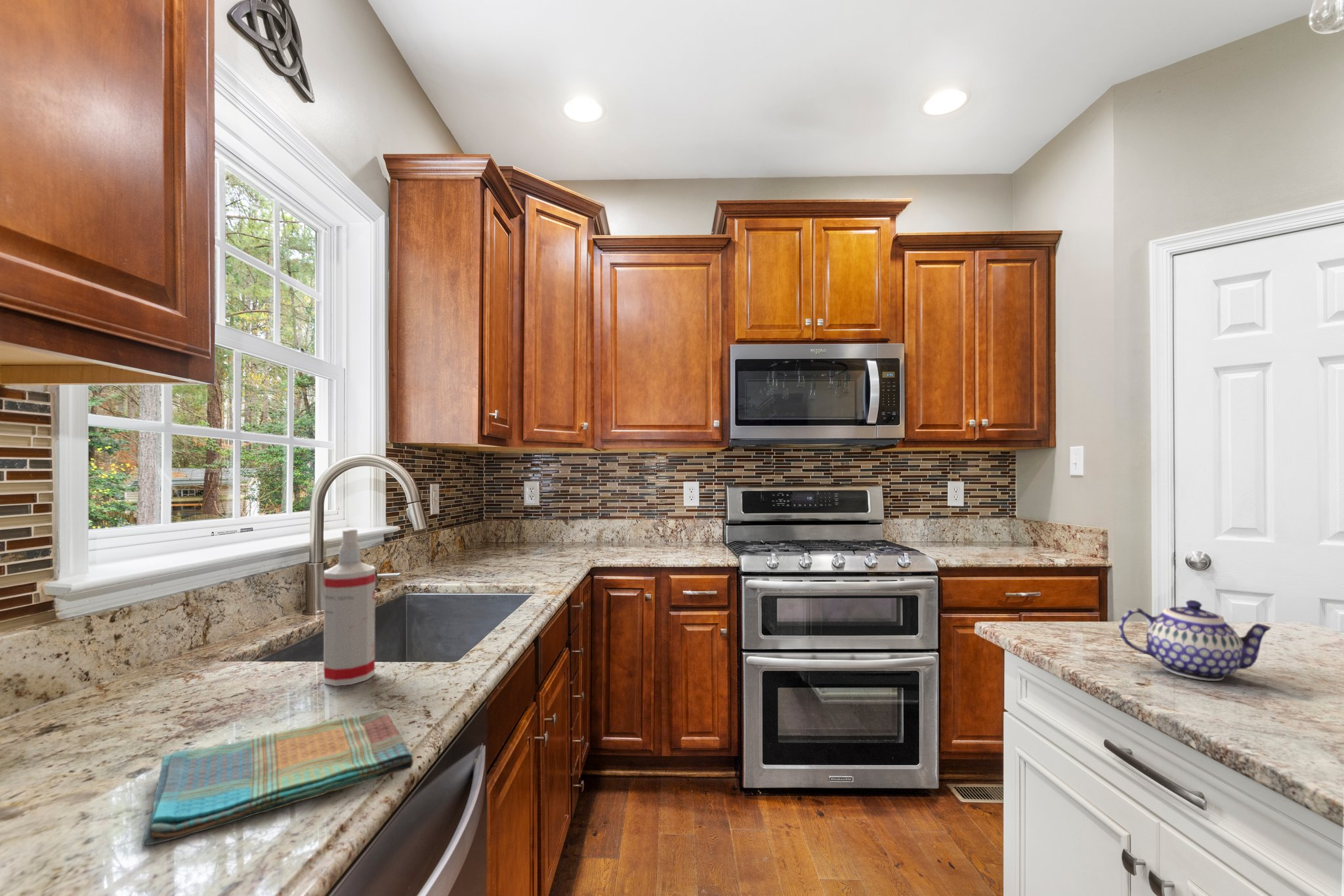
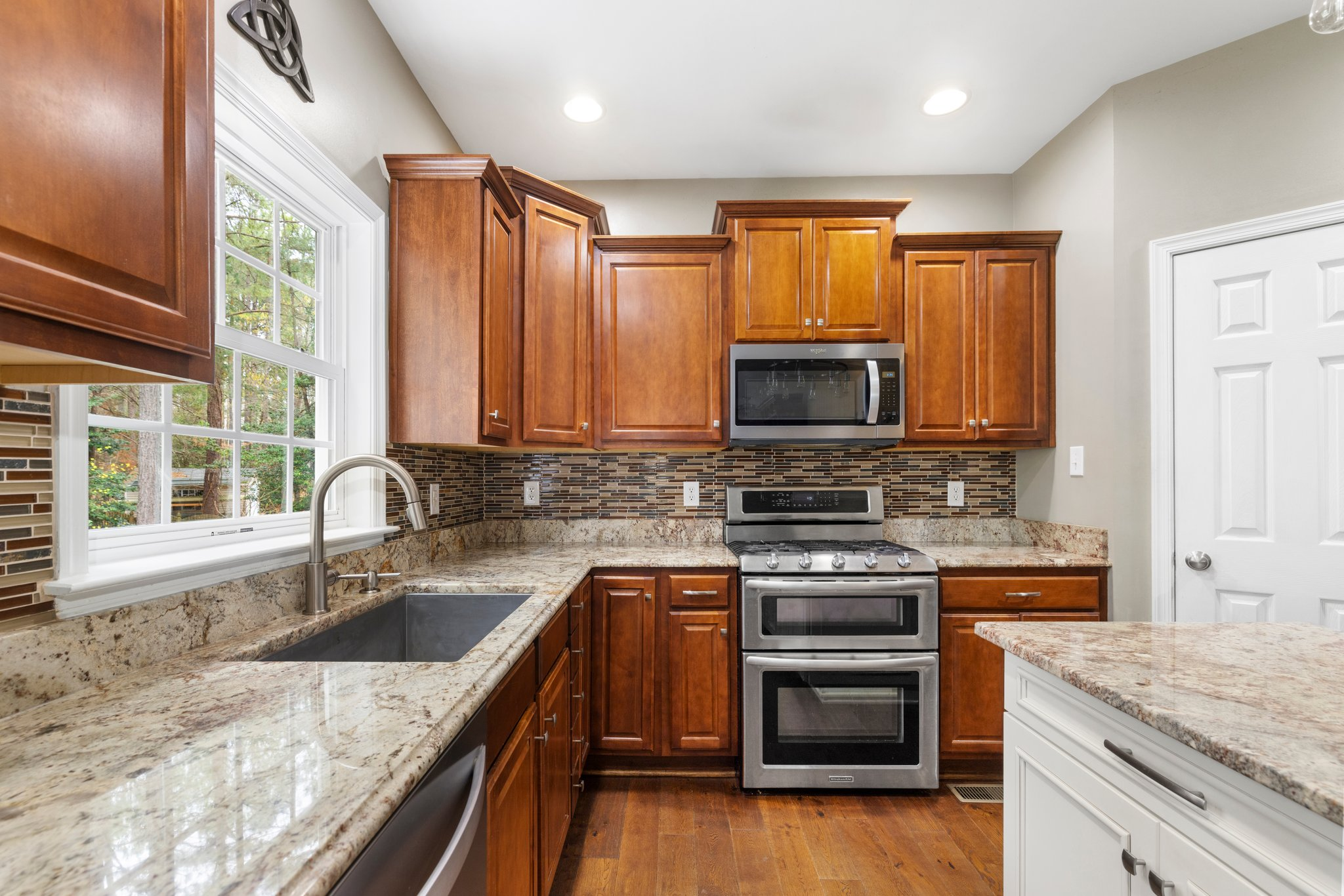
- dish towel [142,708,414,846]
- spray bottle [323,529,376,687]
- teapot [1118,600,1272,682]
